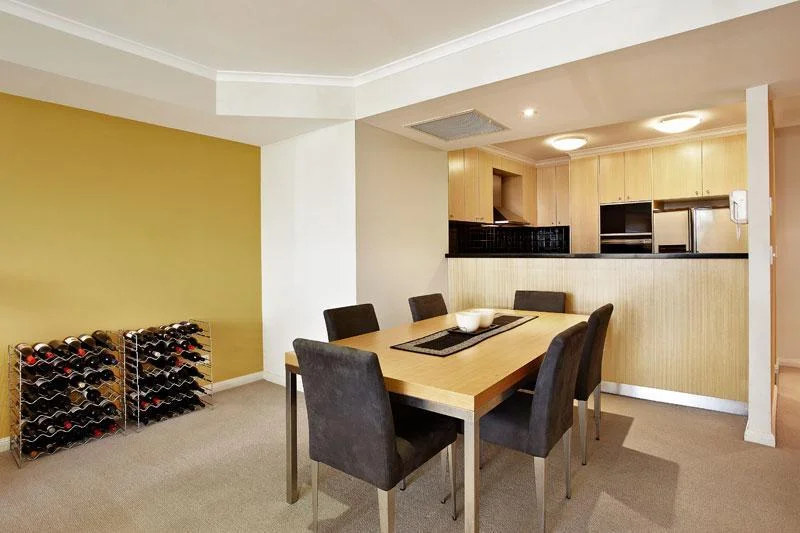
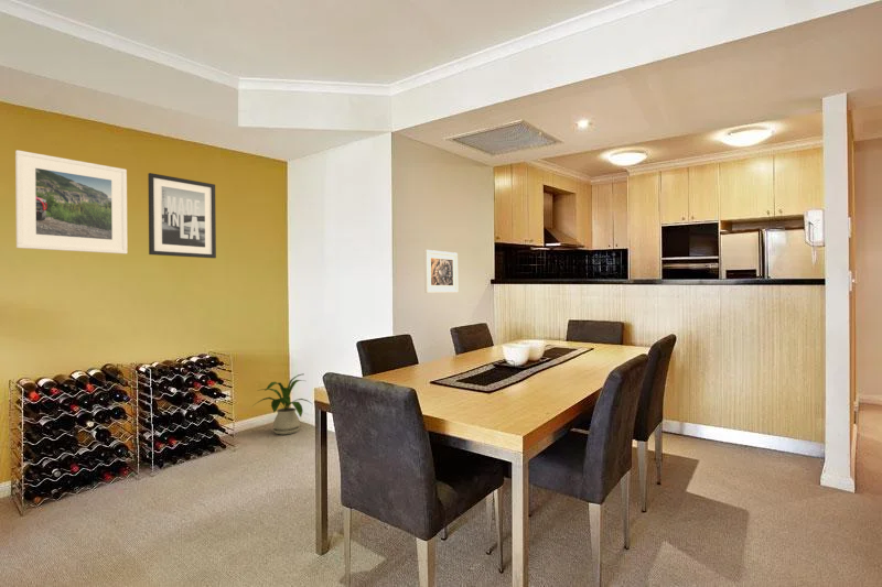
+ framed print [14,149,129,254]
+ wall art [147,172,217,259]
+ house plant [252,373,312,435]
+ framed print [423,249,459,294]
